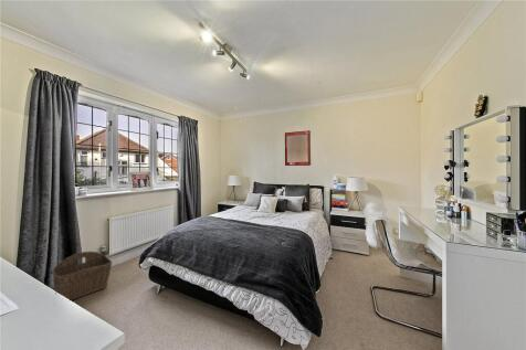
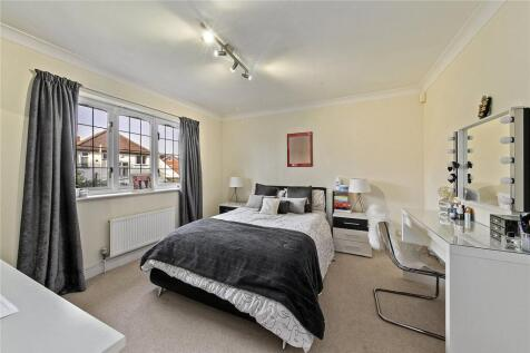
- wicker basket [51,251,113,301]
